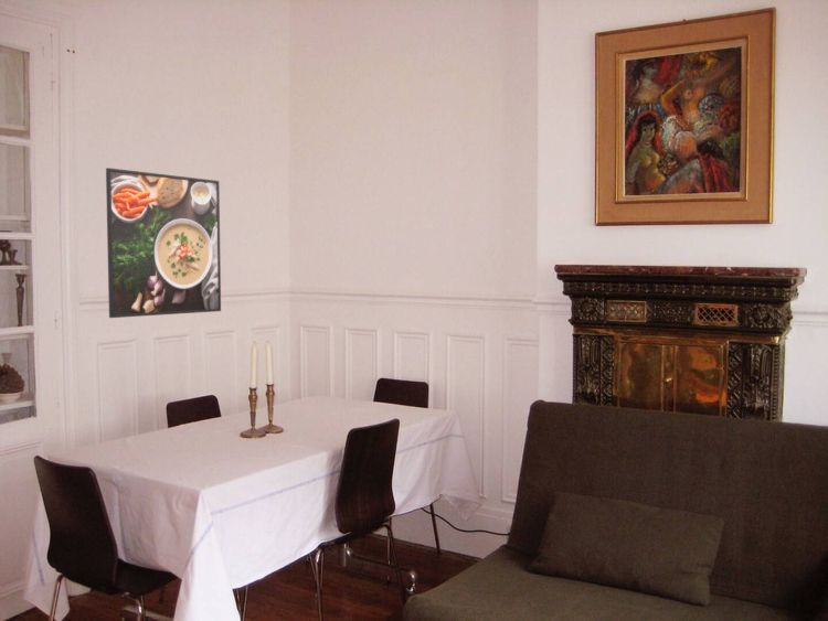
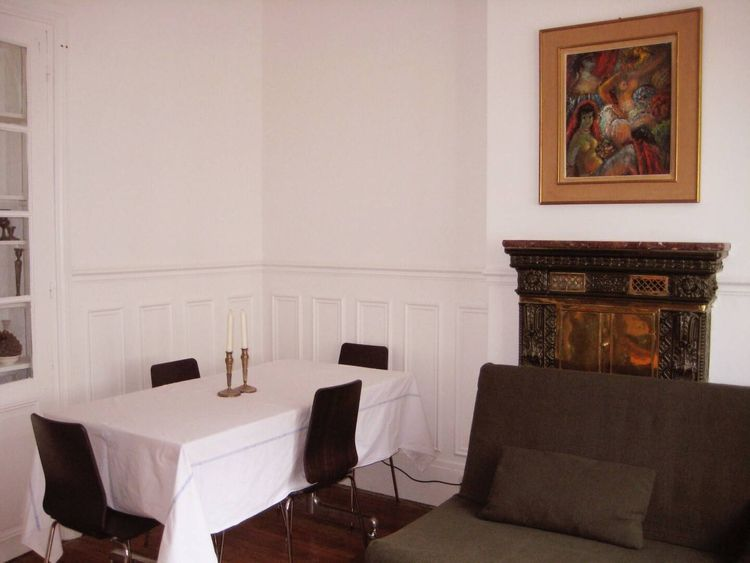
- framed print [105,167,222,319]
